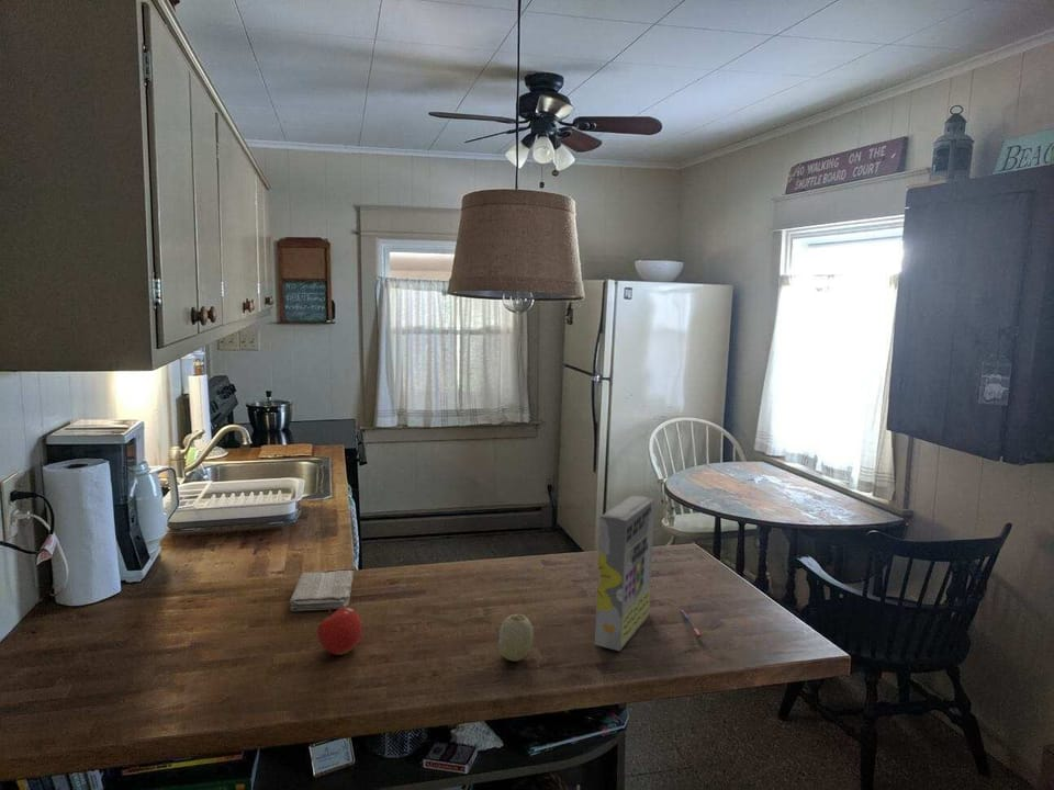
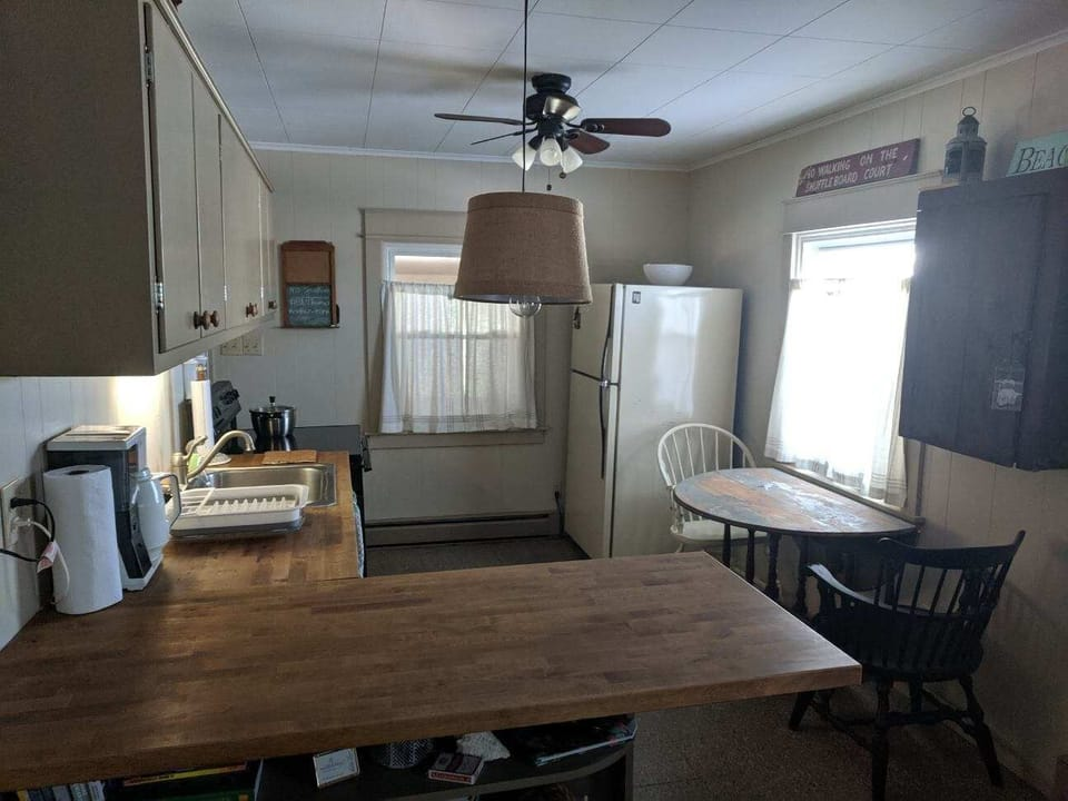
- washcloth [289,569,355,612]
- pen [680,609,703,639]
- fruit [316,607,363,656]
- cereal box [594,495,655,652]
- fruit [497,613,535,663]
